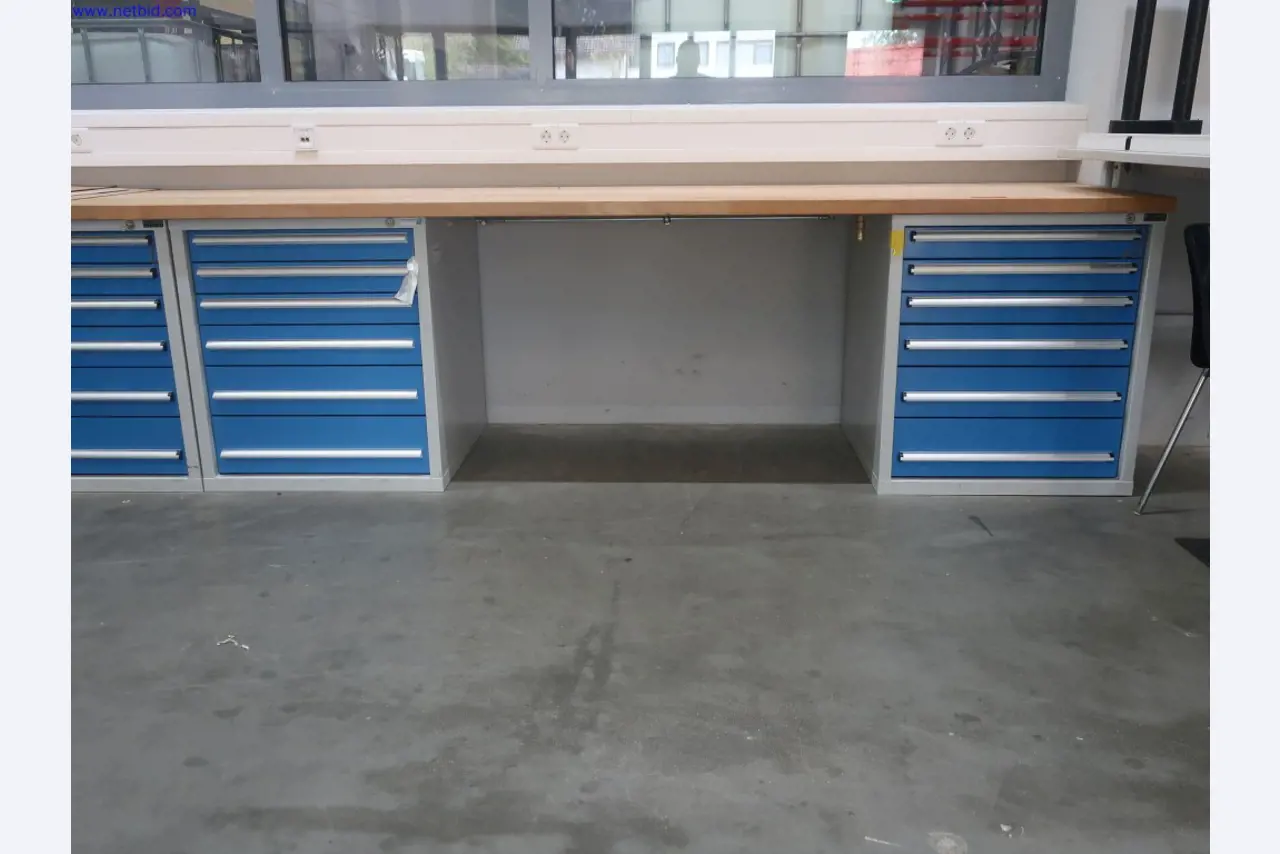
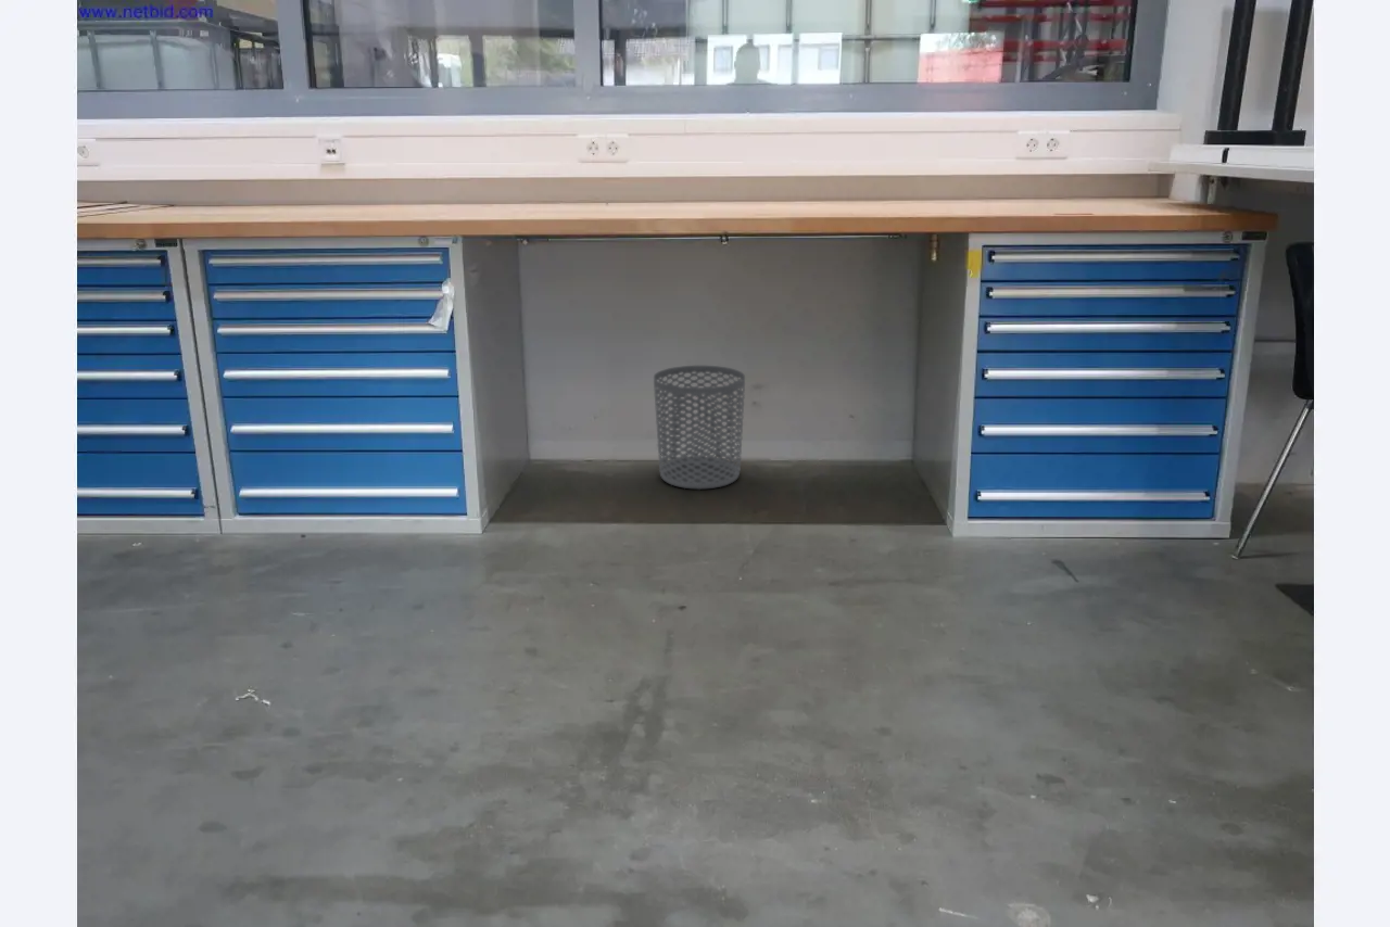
+ waste bin [653,365,746,491]
